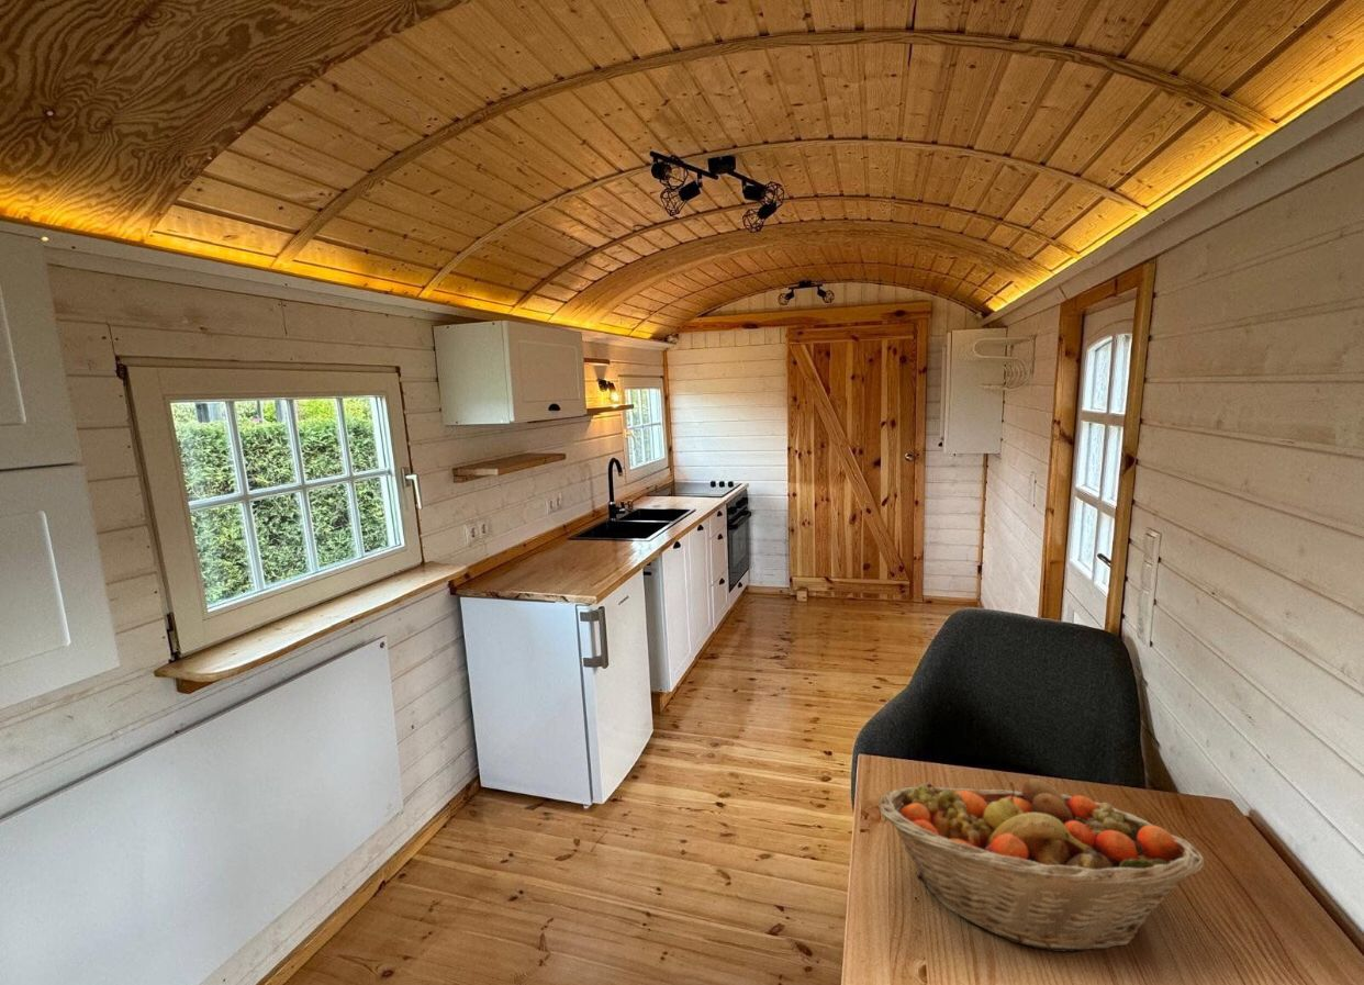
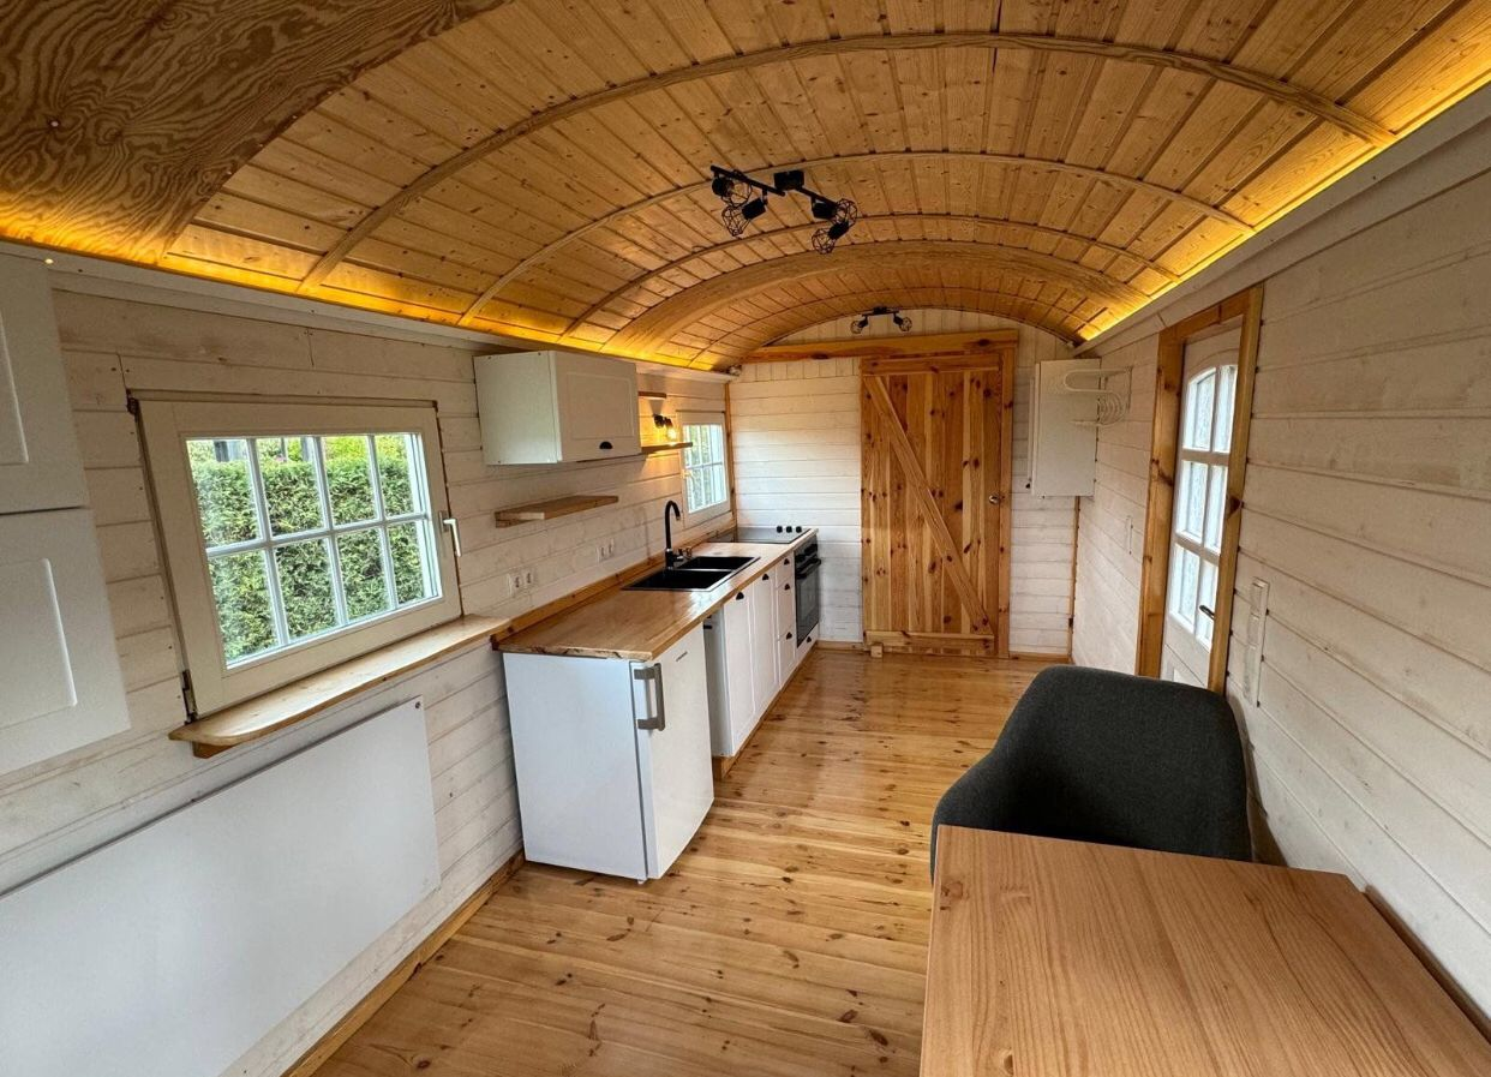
- fruit basket [879,777,1205,953]
